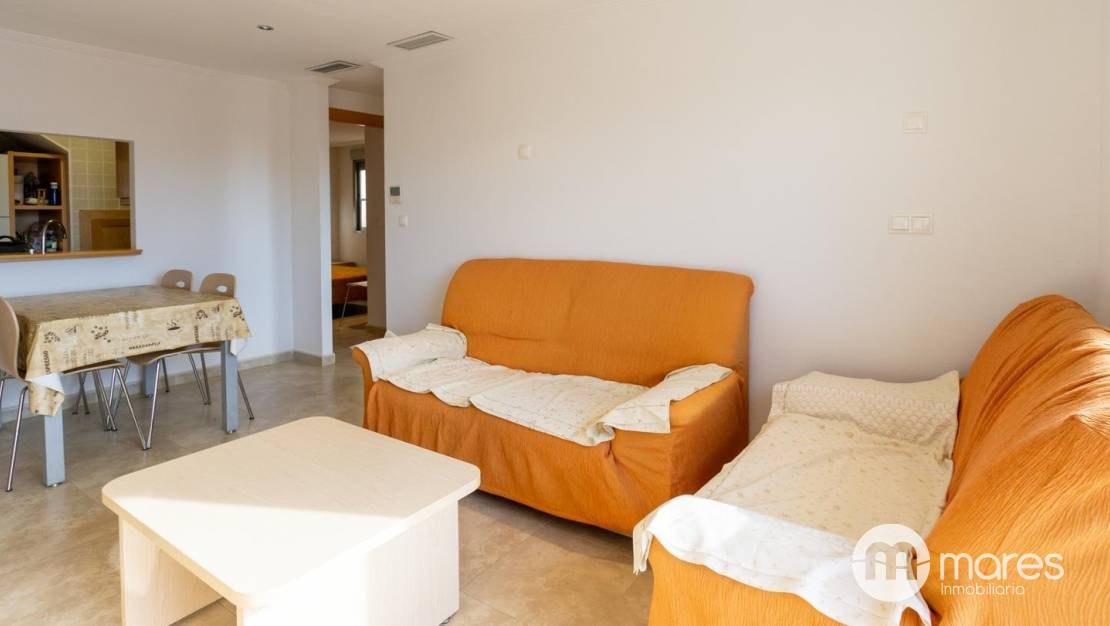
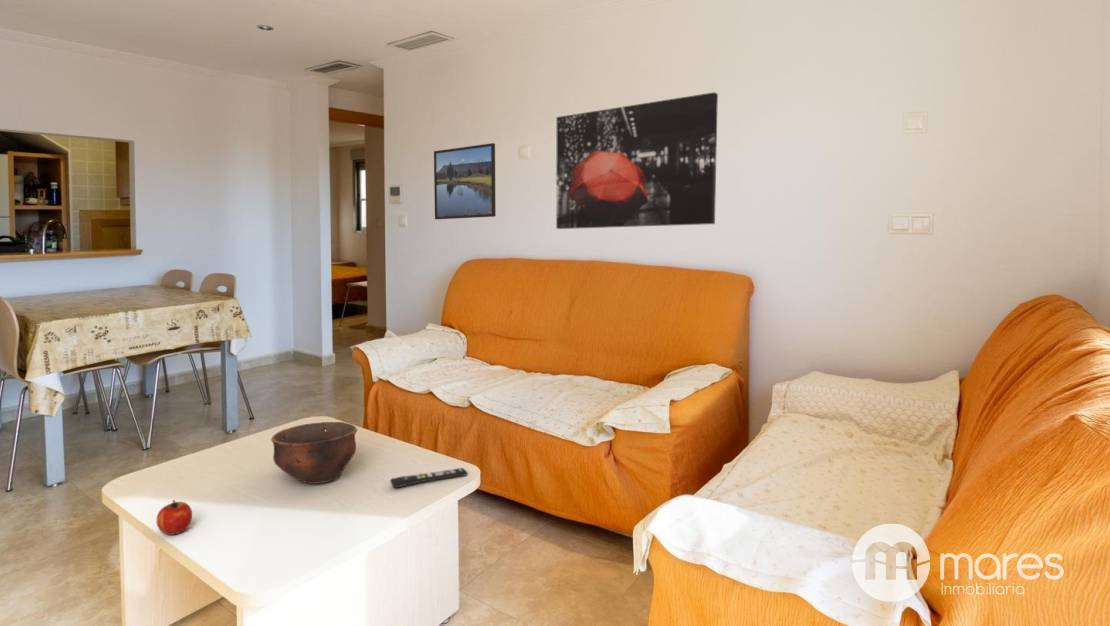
+ wall art [555,91,719,230]
+ bowl [270,421,358,485]
+ fruit [155,499,193,536]
+ remote control [389,467,469,489]
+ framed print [433,142,497,220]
